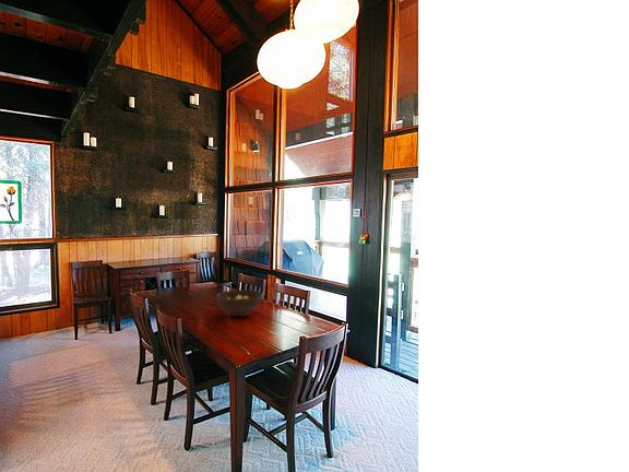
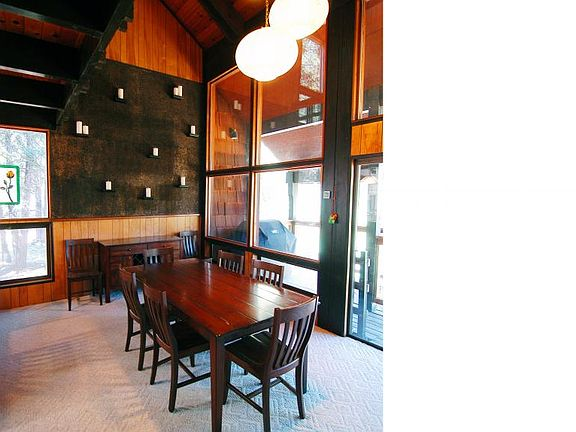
- fruit bowl [215,288,263,318]
